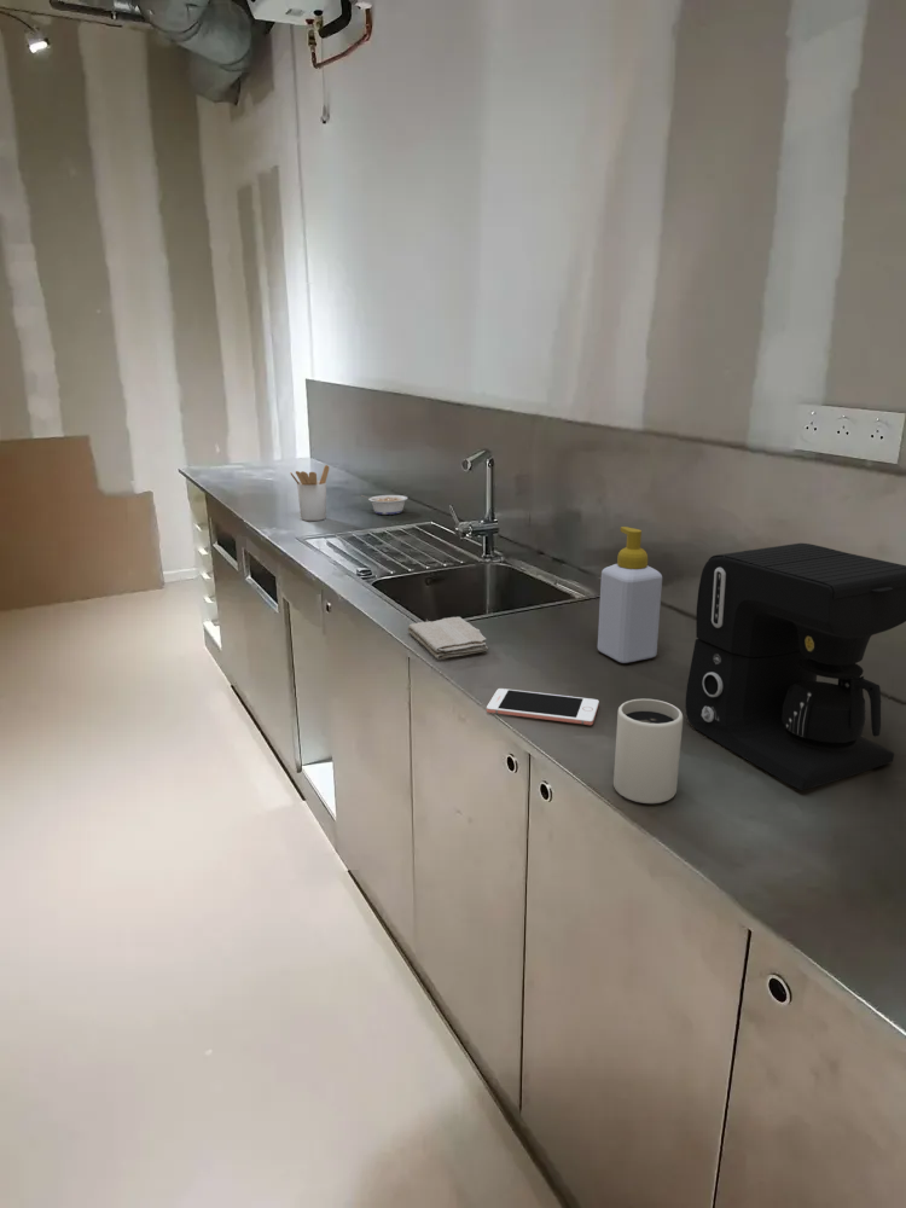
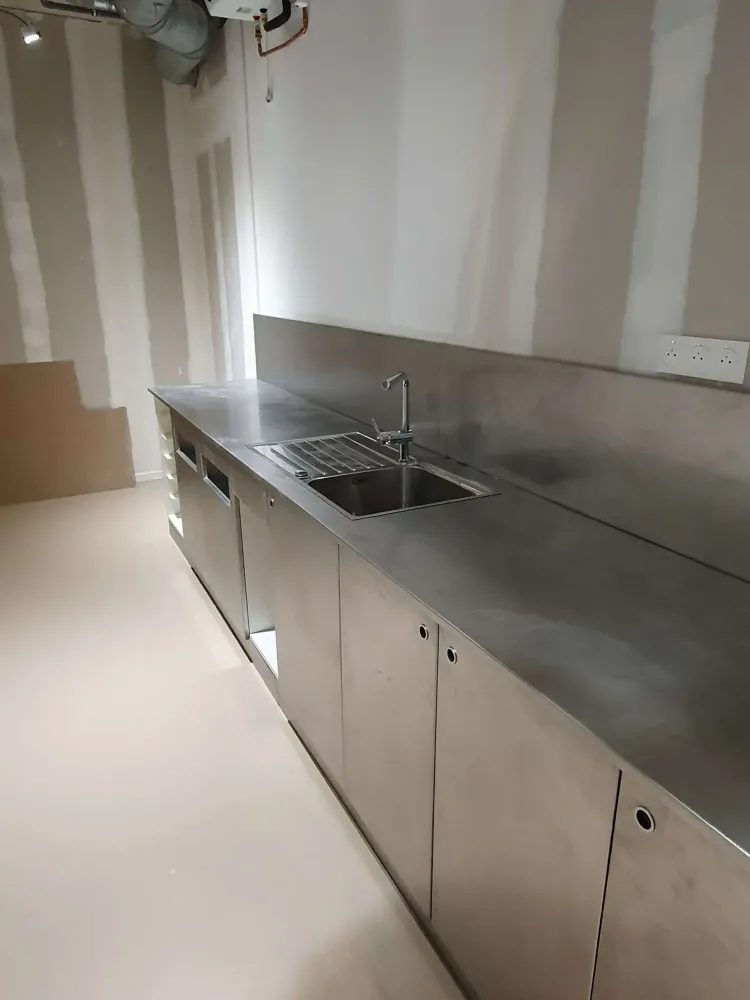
- legume [360,494,408,516]
- mug [612,698,684,805]
- washcloth [406,616,489,661]
- cell phone [486,687,600,726]
- soap bottle [597,525,663,664]
- utensil holder [289,464,330,522]
- coffee maker [684,542,906,791]
